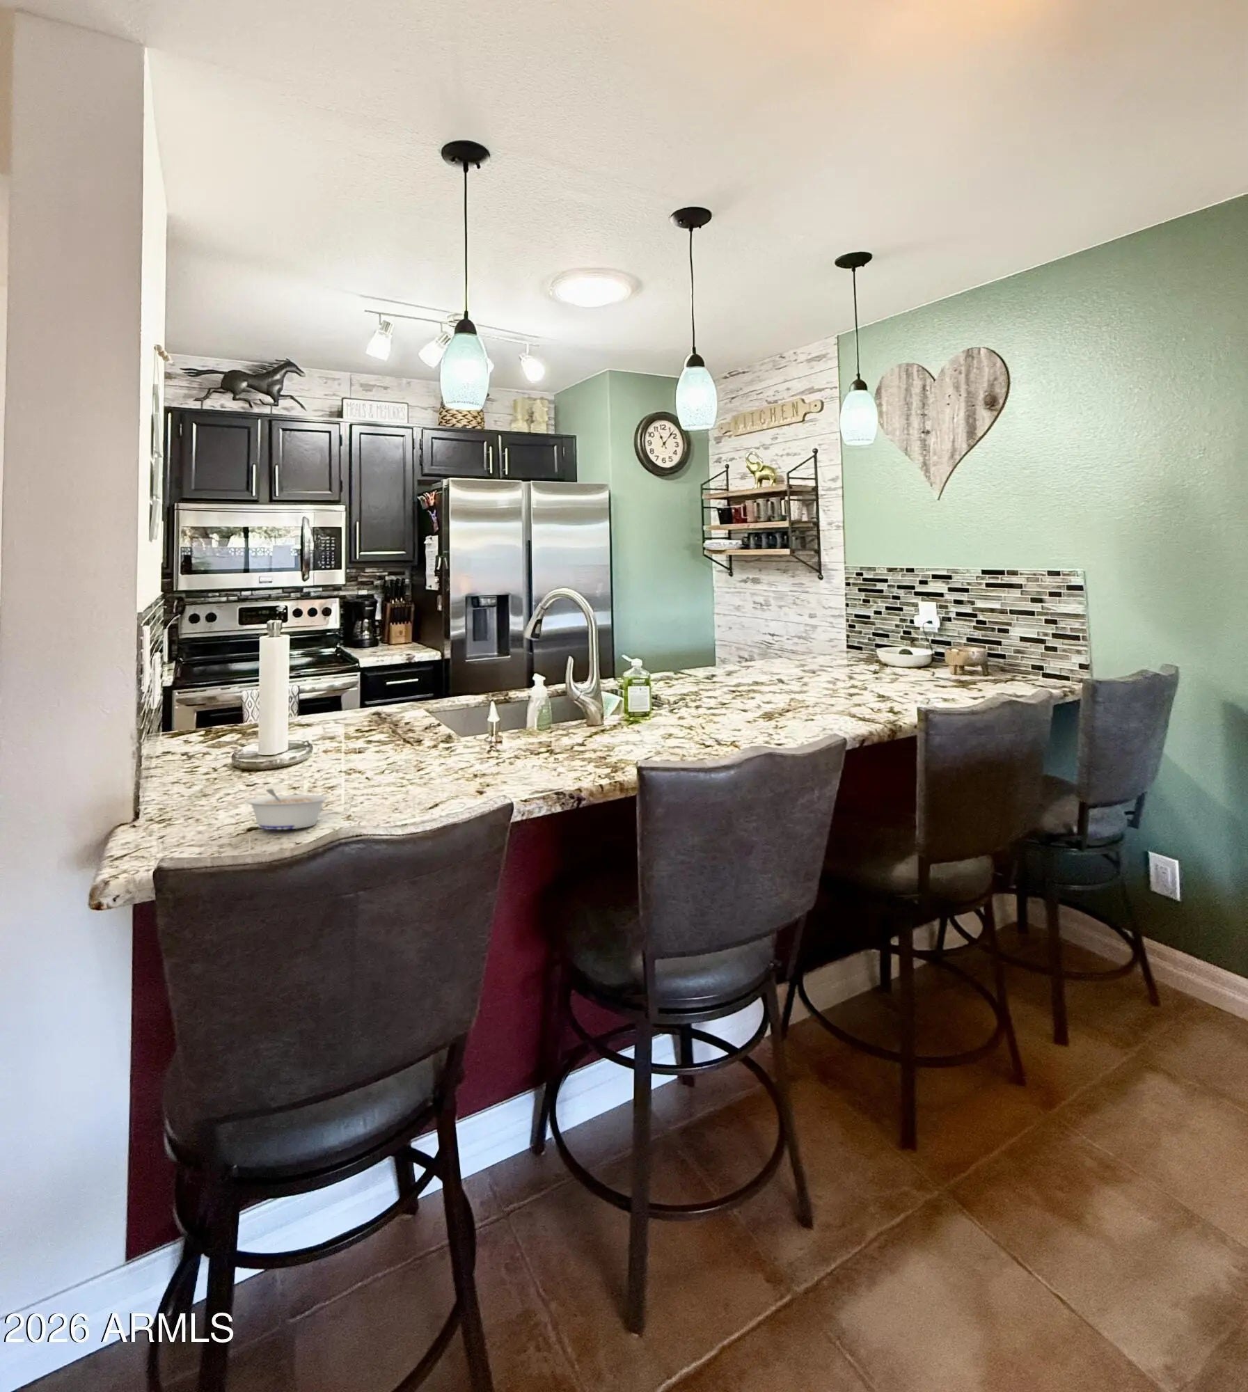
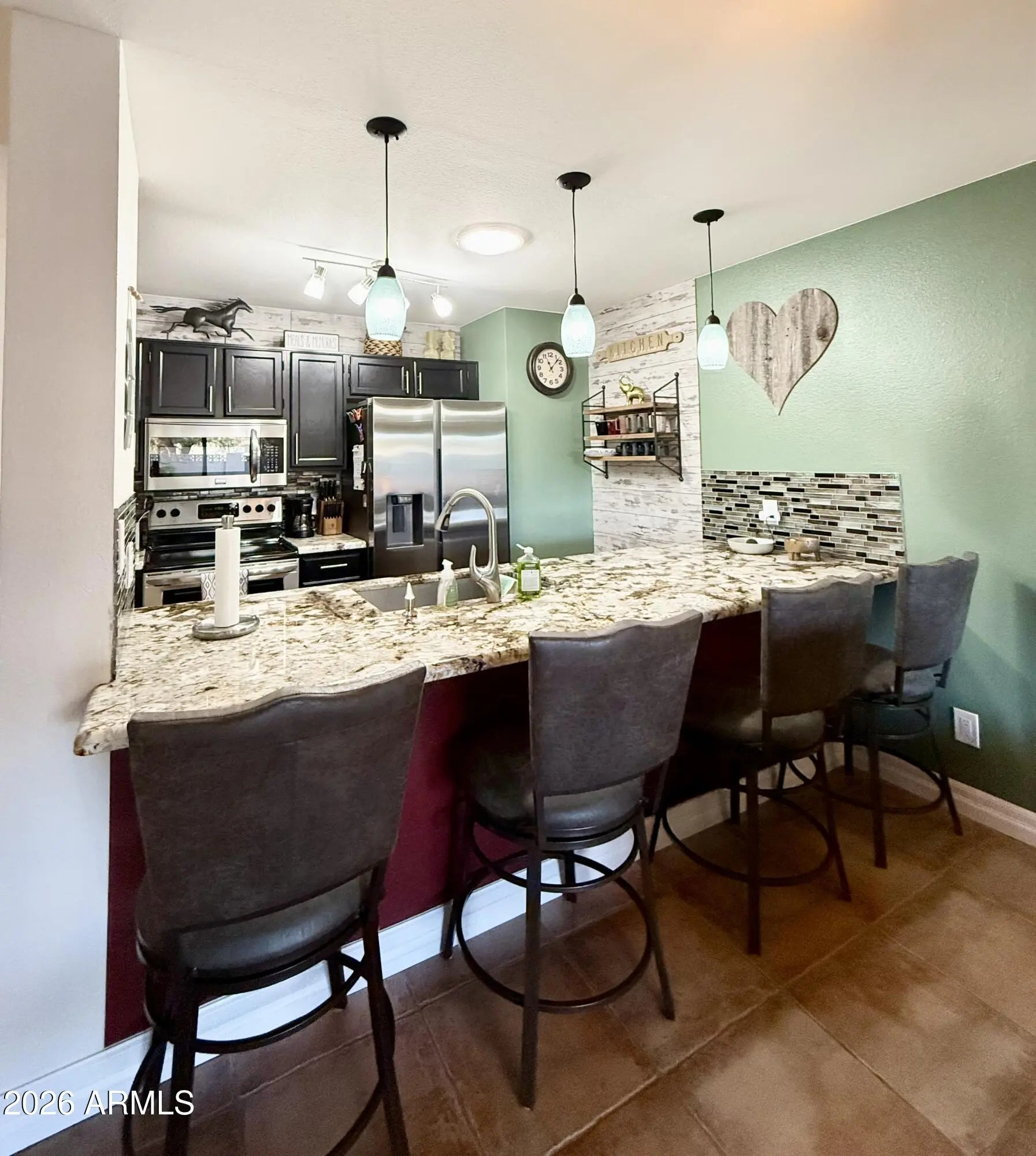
- legume [245,788,329,831]
